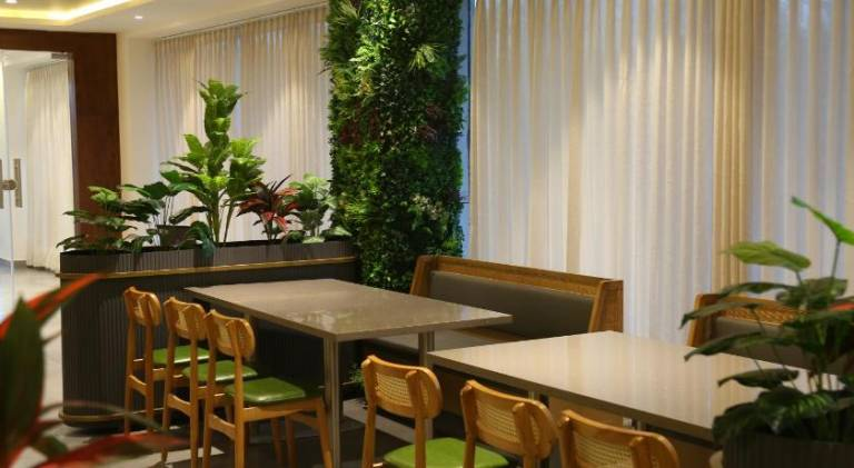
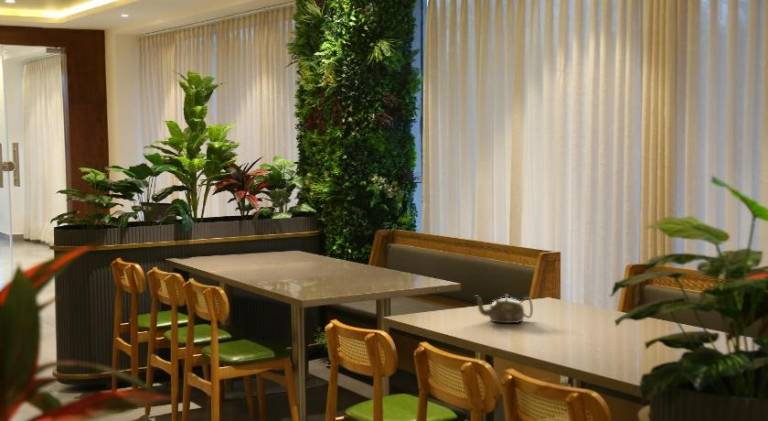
+ teapot [473,294,534,324]
